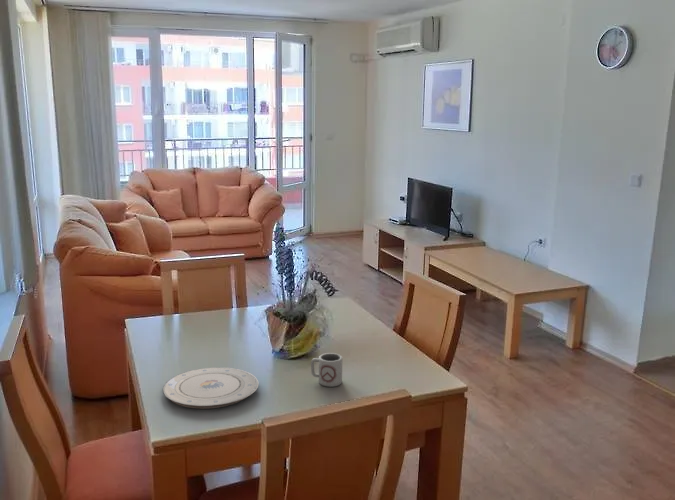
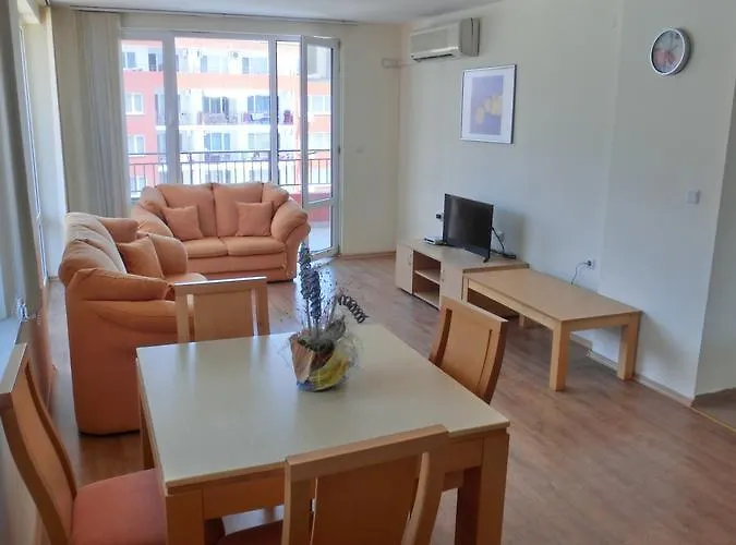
- cup [310,352,343,388]
- plate [162,366,259,410]
